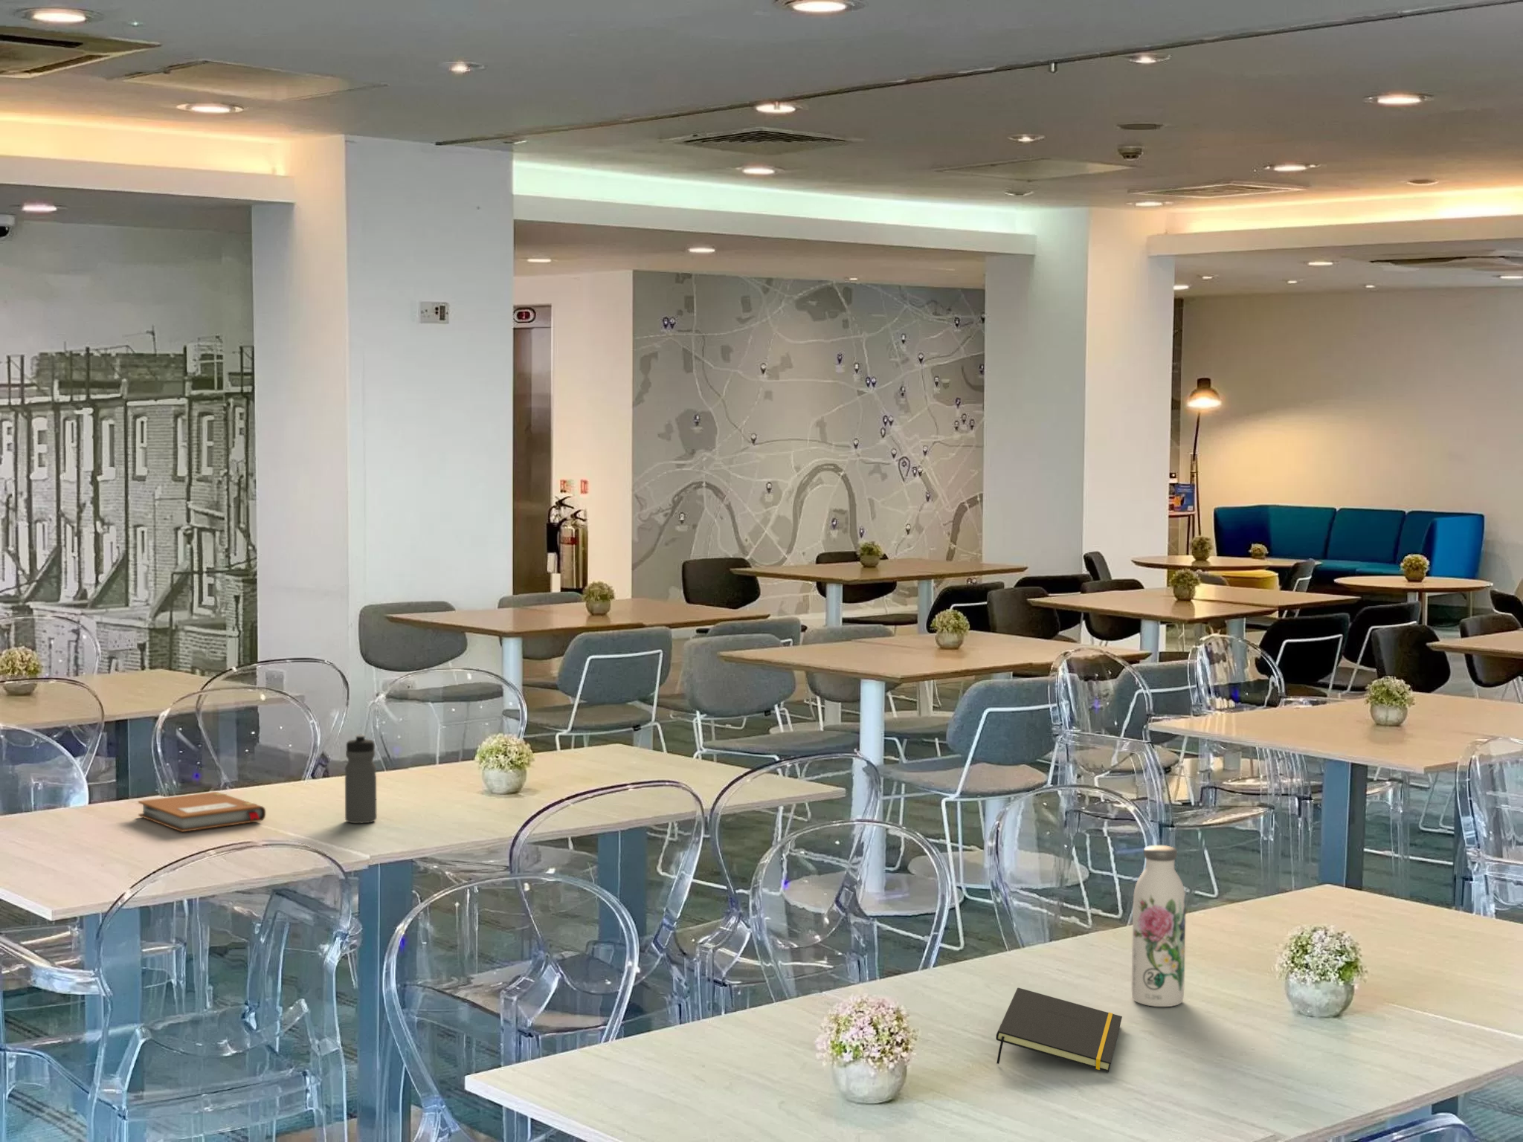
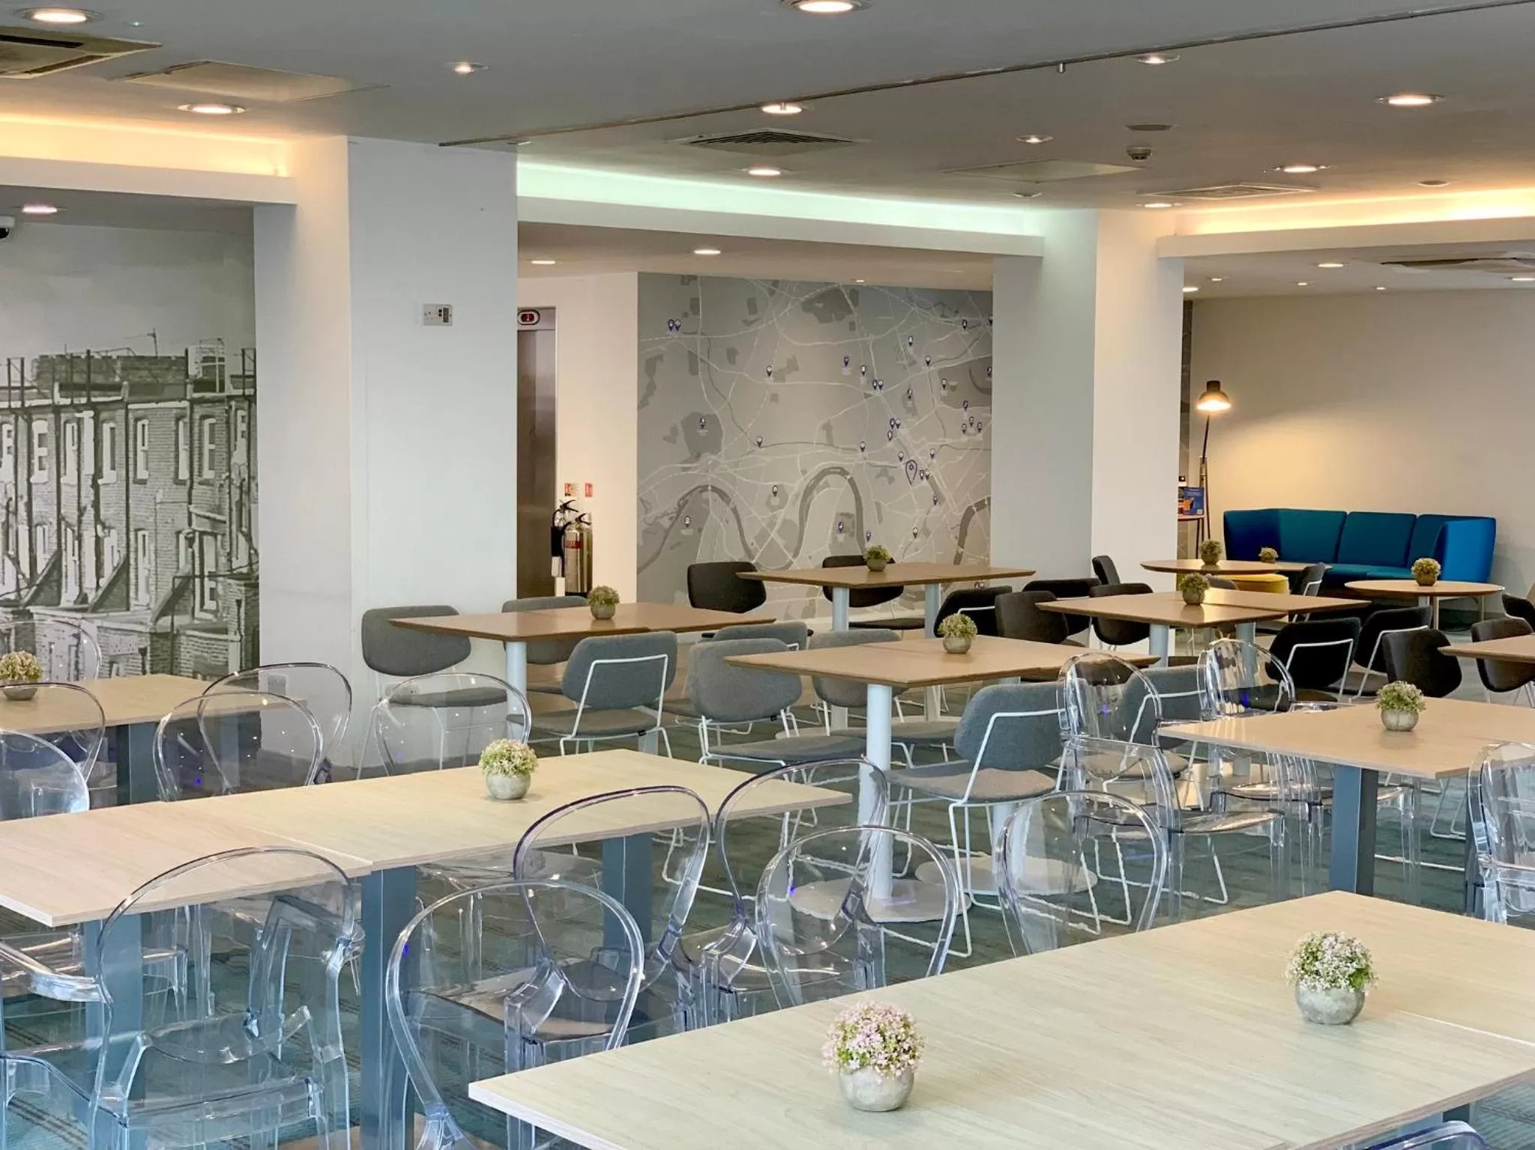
- notebook [138,791,266,833]
- notepad [995,987,1122,1072]
- water bottle [344,733,378,824]
- water bottle [1131,845,1186,1008]
